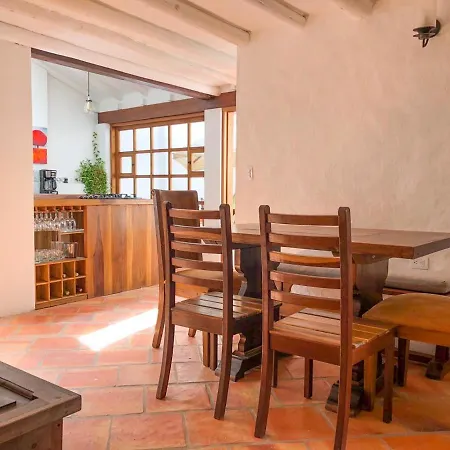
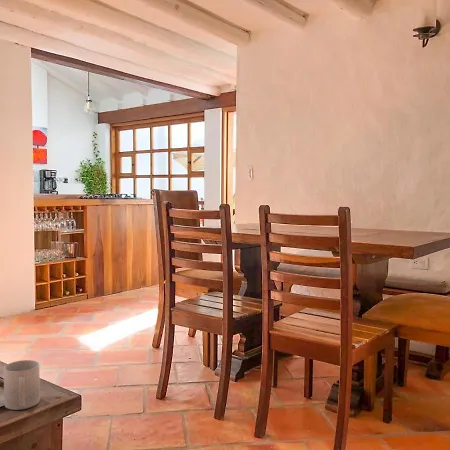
+ mug [3,359,41,411]
